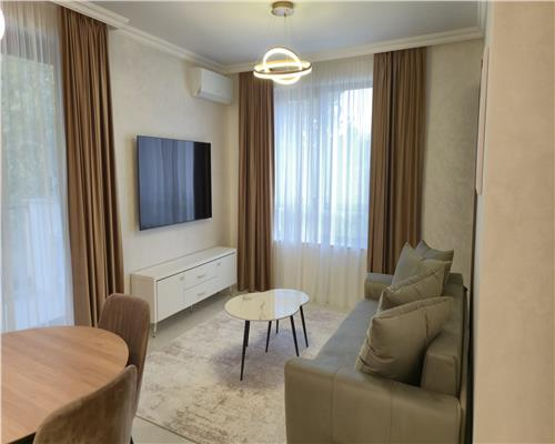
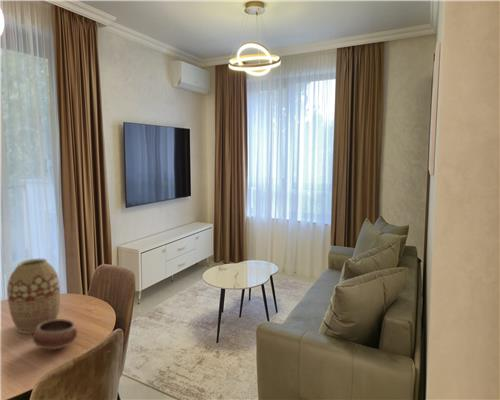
+ vase [6,258,61,335]
+ bowl [32,318,78,351]
